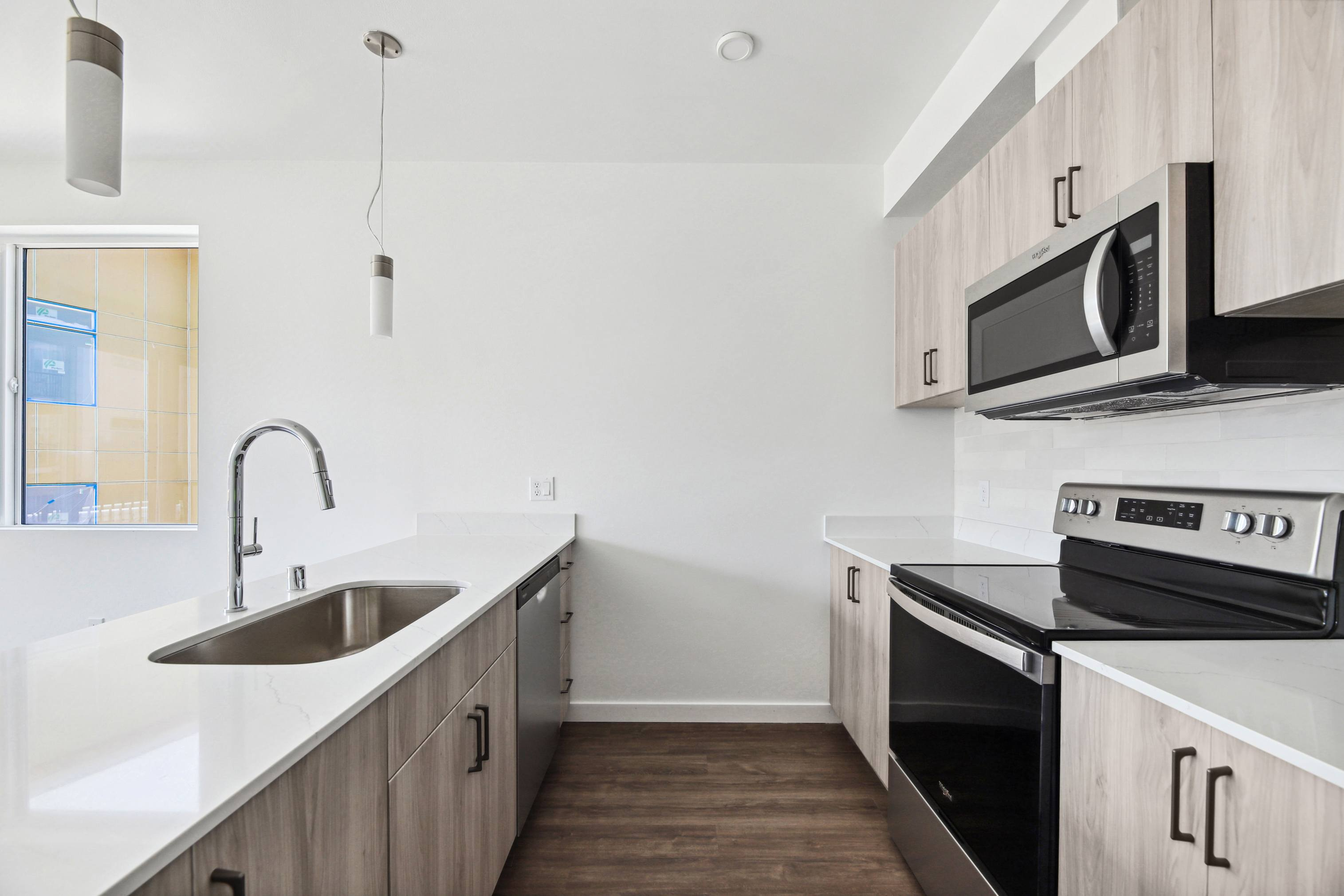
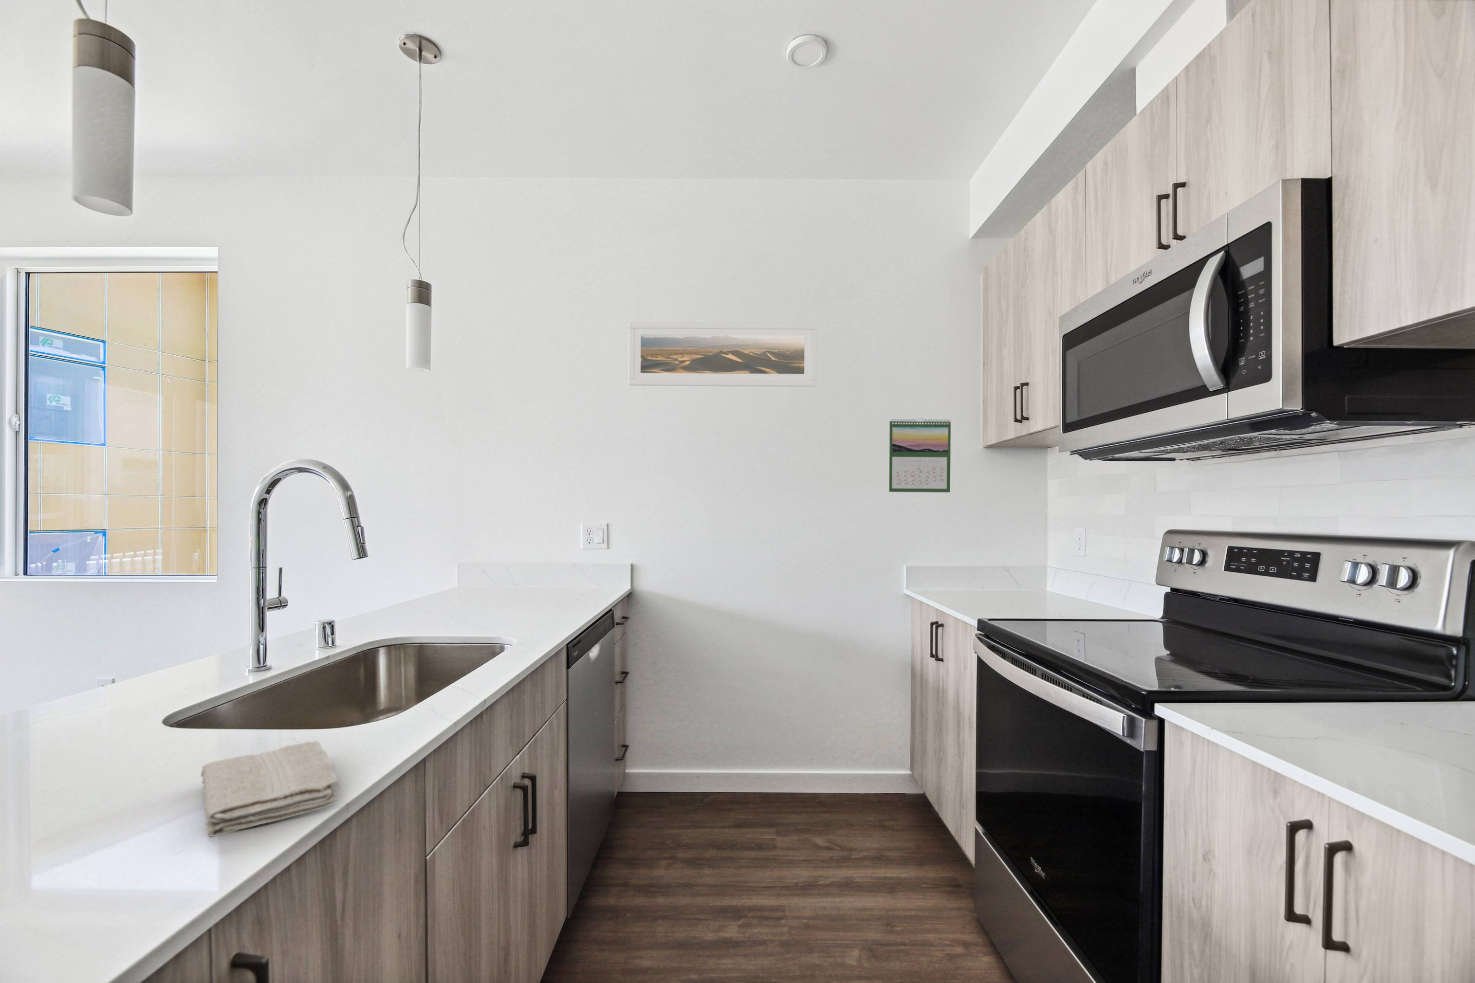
+ calendar [889,418,952,493]
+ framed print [628,321,818,387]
+ washcloth [200,741,338,837]
